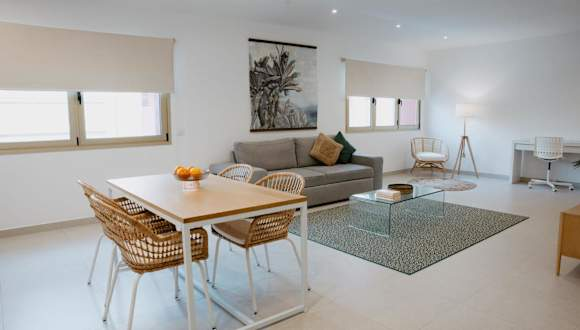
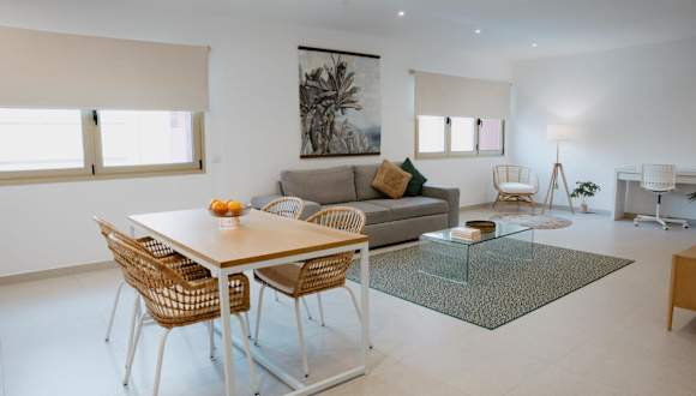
+ potted plant [568,180,601,214]
